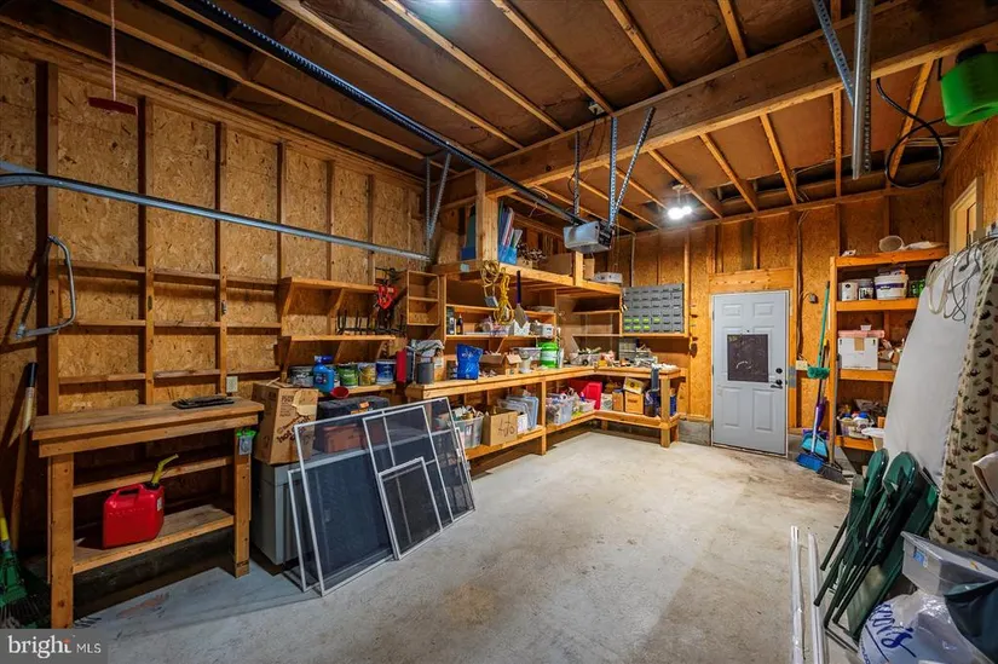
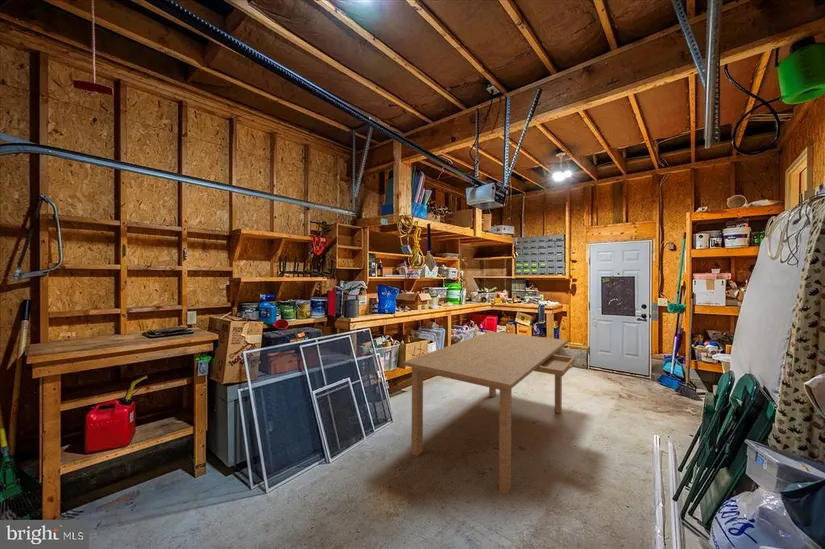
+ dining table [402,330,576,495]
